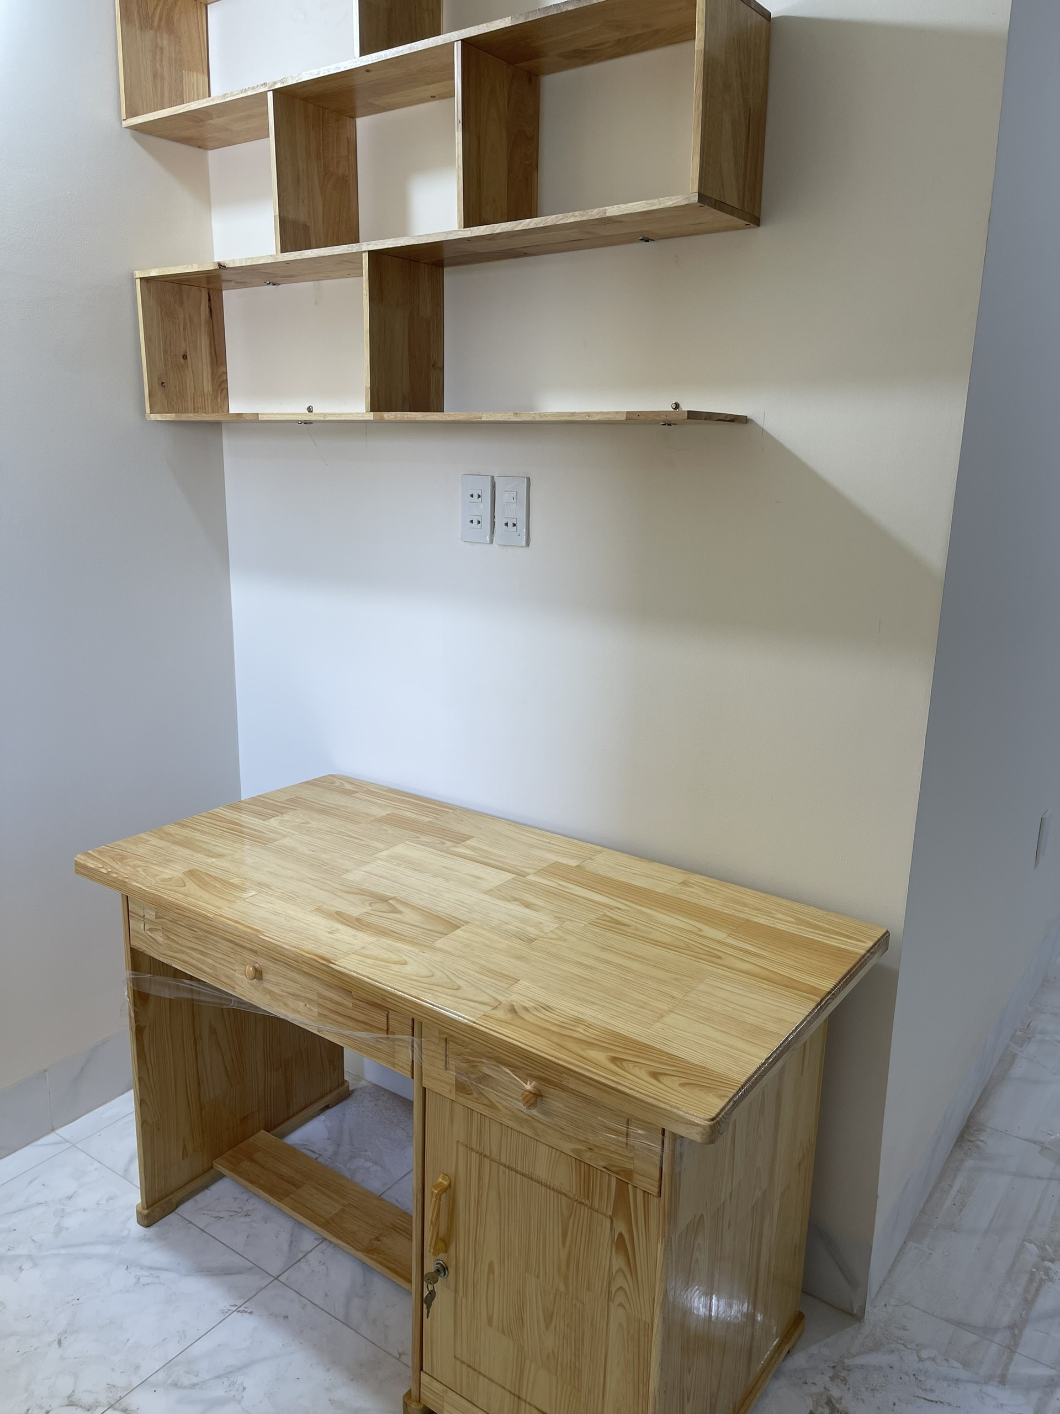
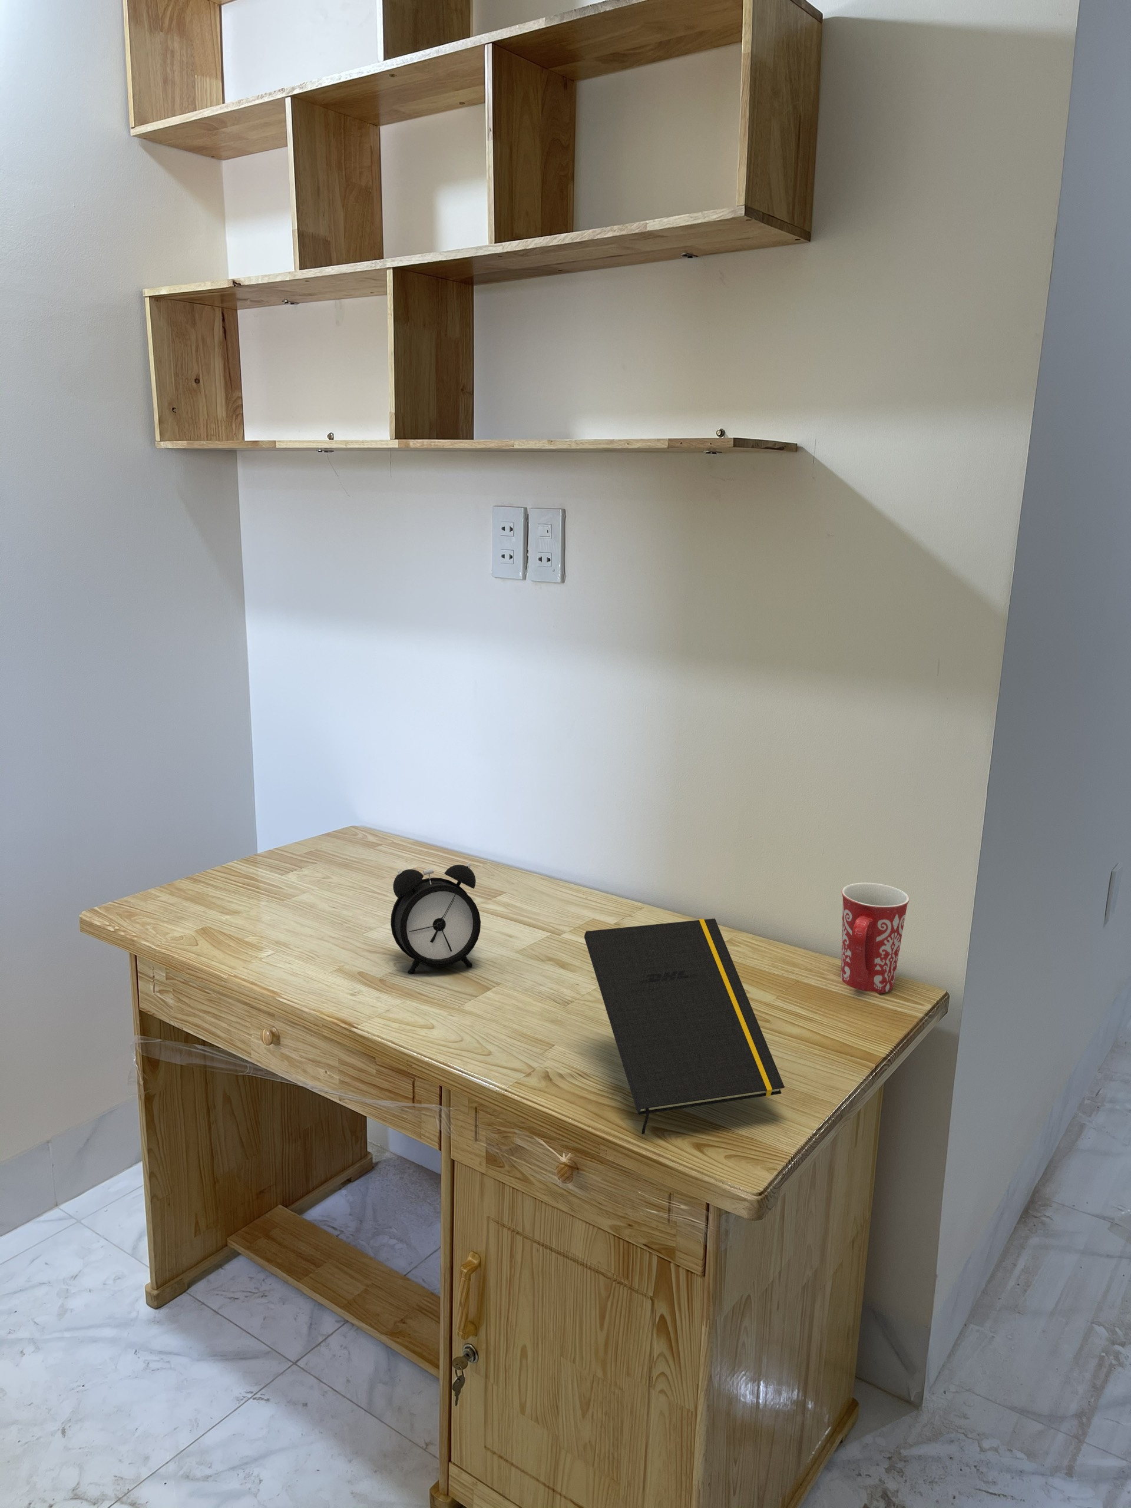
+ alarm clock [390,862,481,975]
+ mug [840,882,910,994]
+ notepad [583,918,785,1134]
